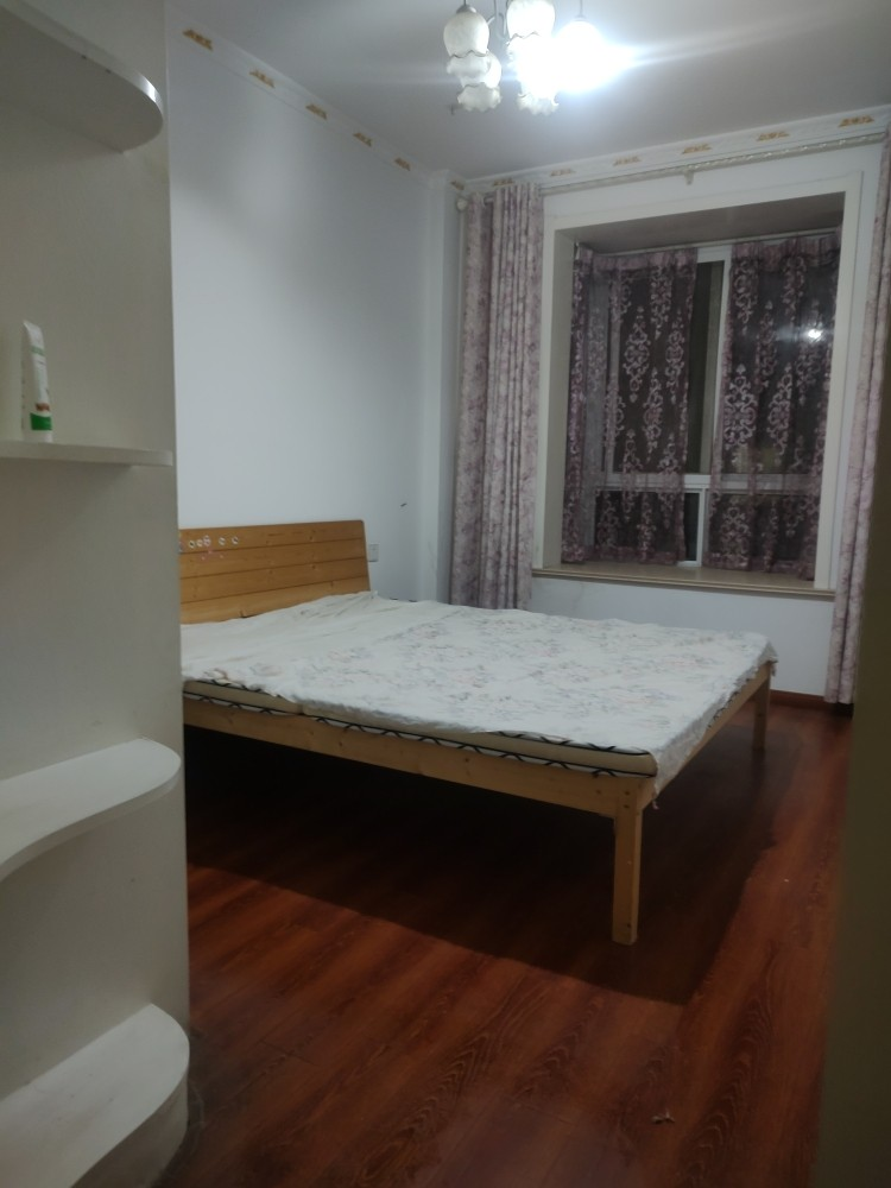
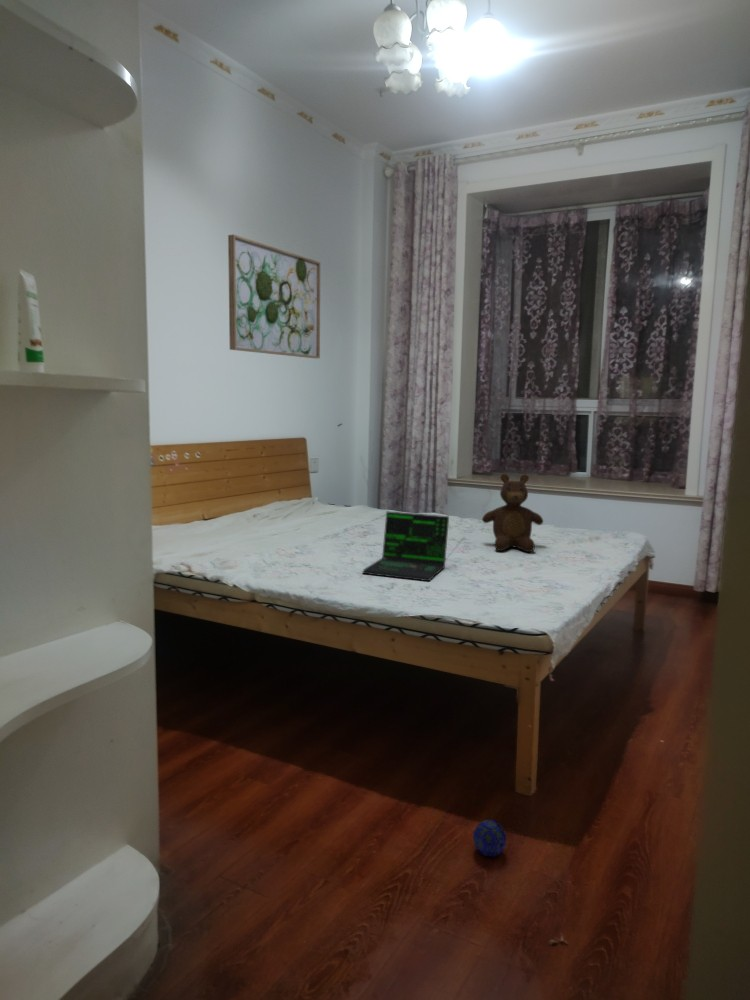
+ laptop [361,510,466,582]
+ wall art [227,233,321,359]
+ teddy bear [481,473,544,553]
+ ball [472,819,507,858]
